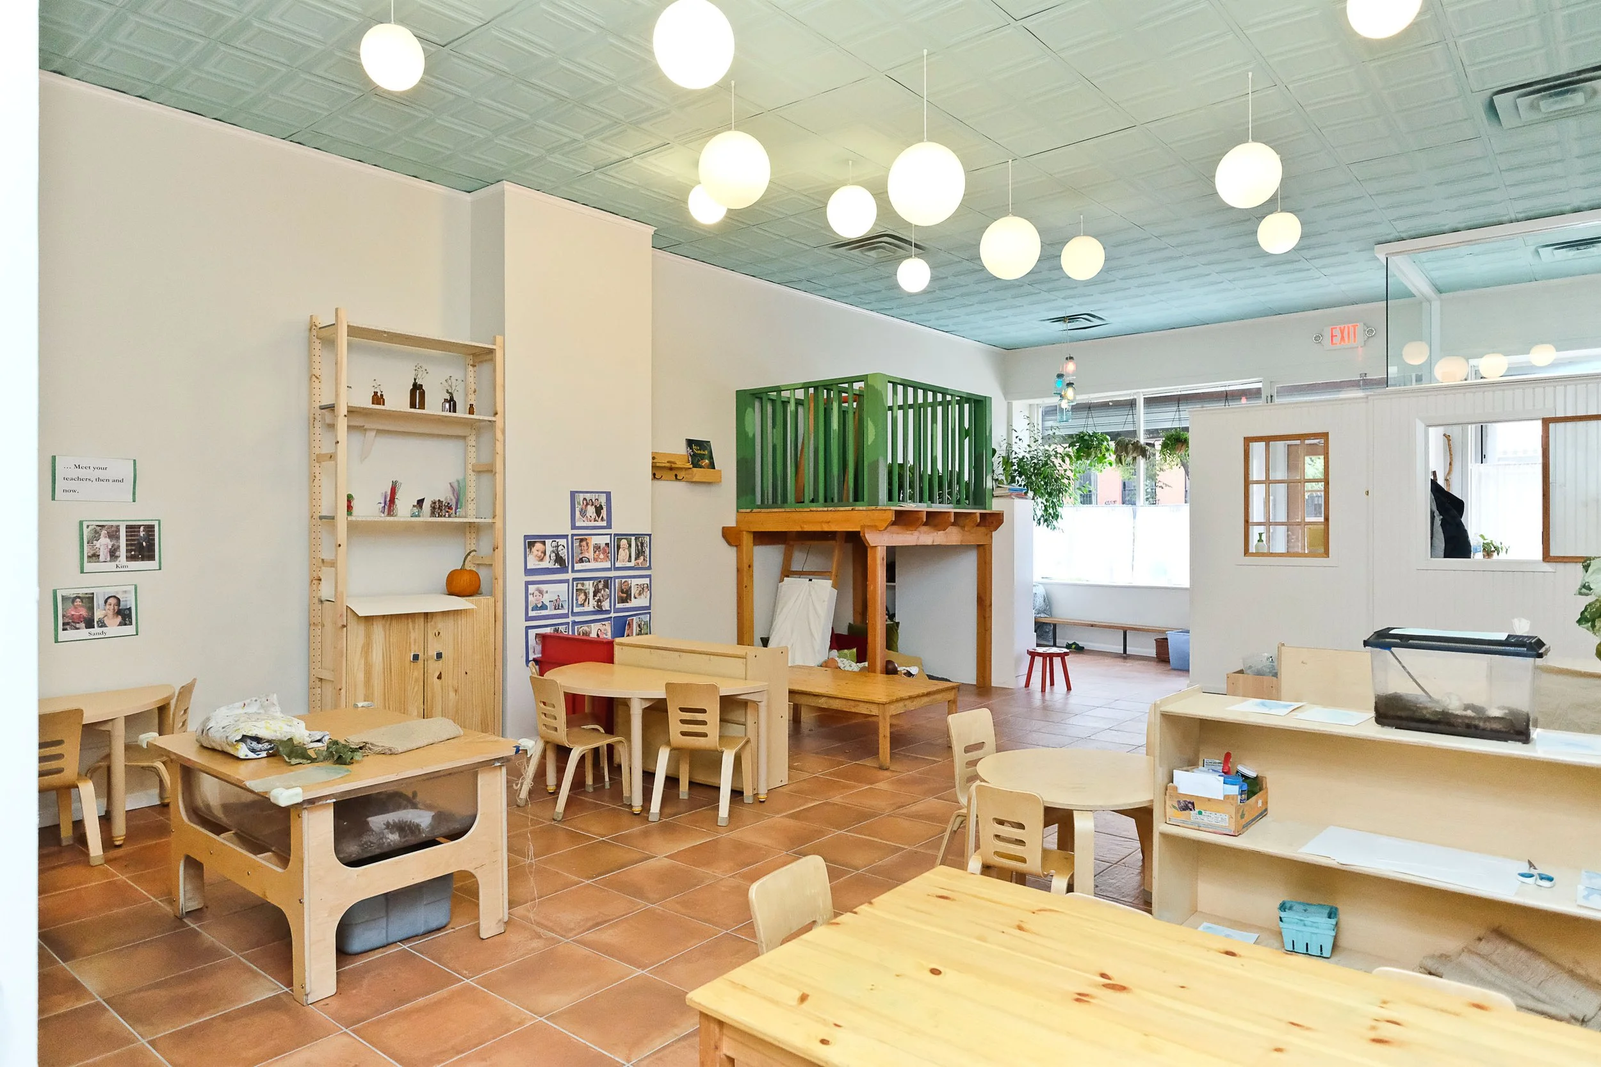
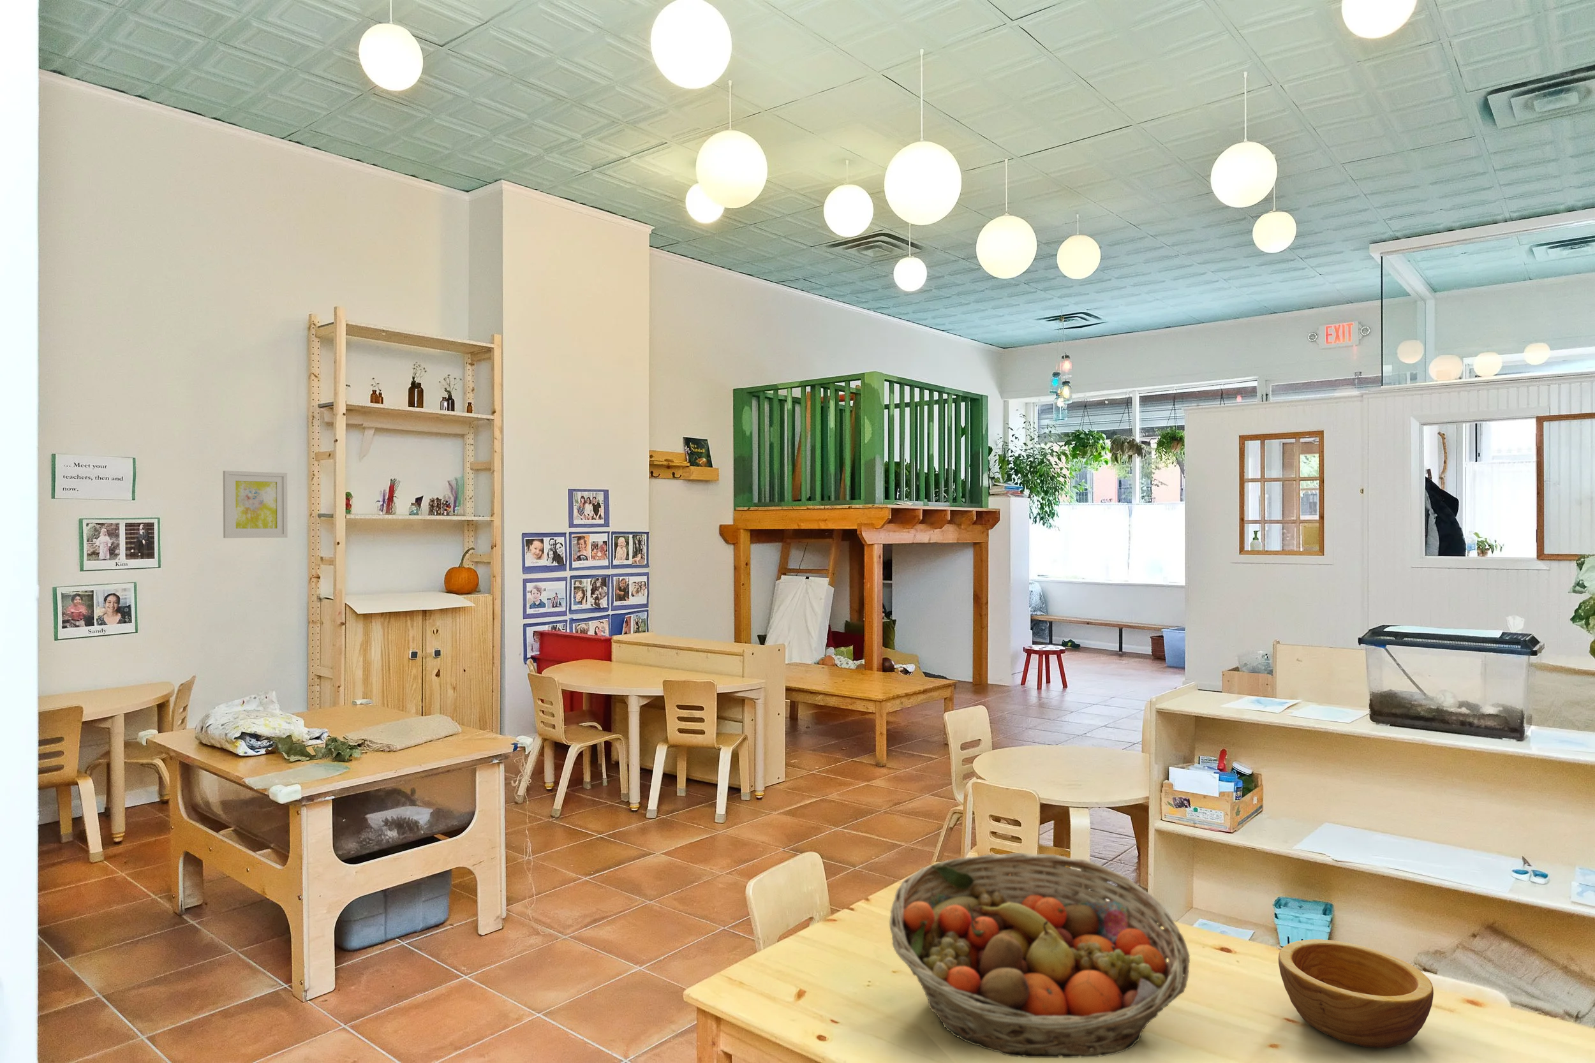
+ wall art [223,470,288,539]
+ bowl [1278,938,1435,1049]
+ fruit basket [889,852,1190,1058]
